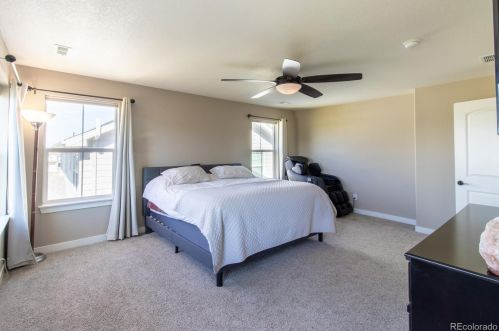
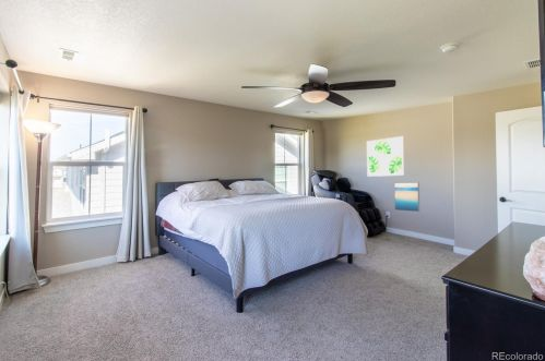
+ wall art [393,181,420,213]
+ wall art [366,135,405,178]
